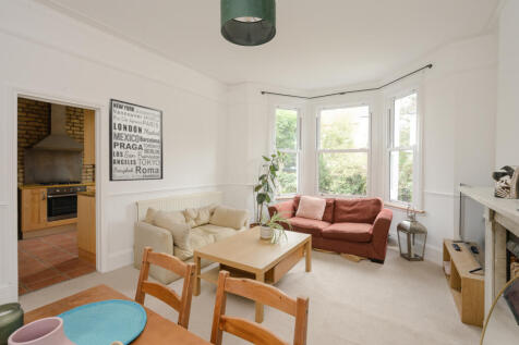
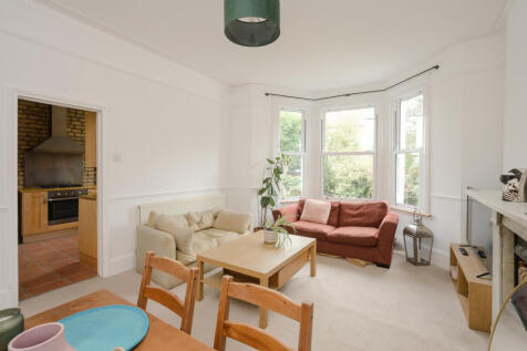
- wall art [108,97,164,182]
